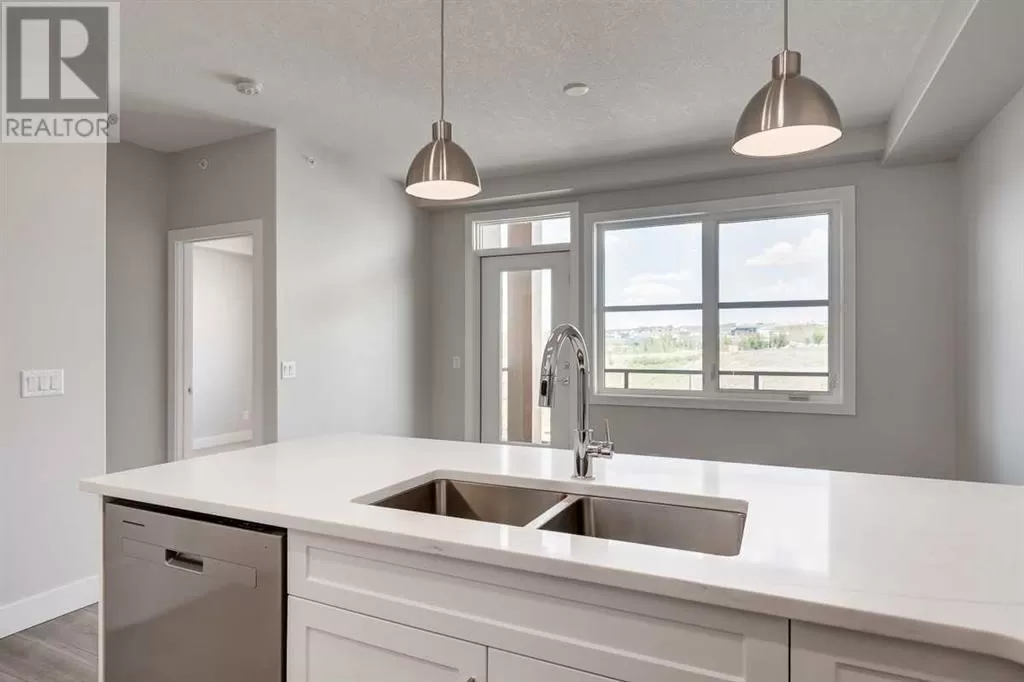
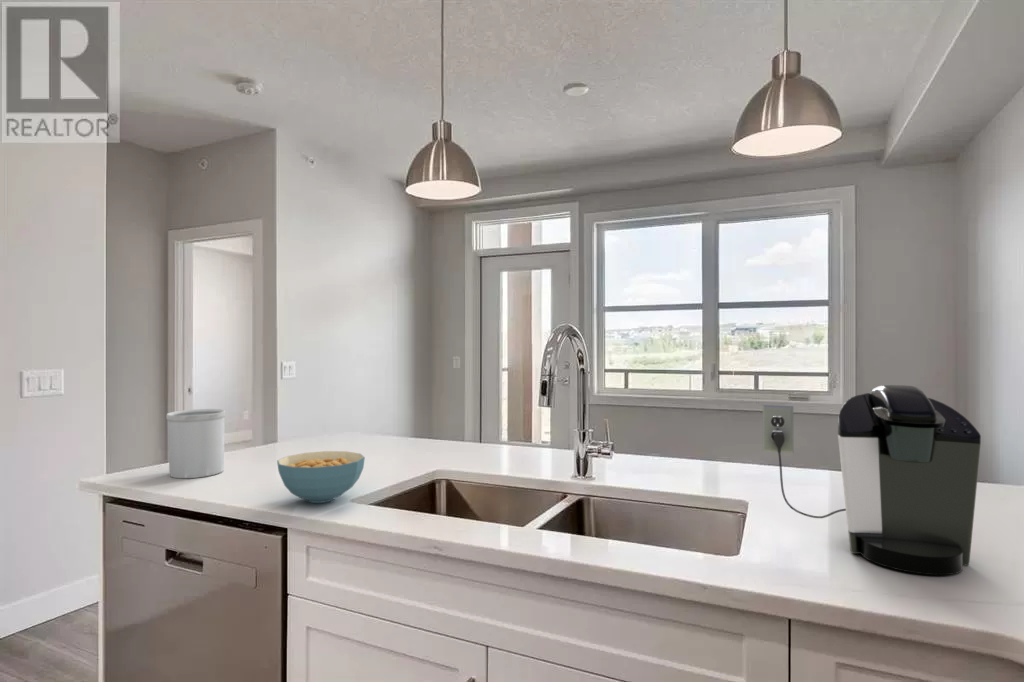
+ cereal bowl [276,450,366,504]
+ coffee maker [762,384,982,576]
+ utensil holder [165,408,226,479]
